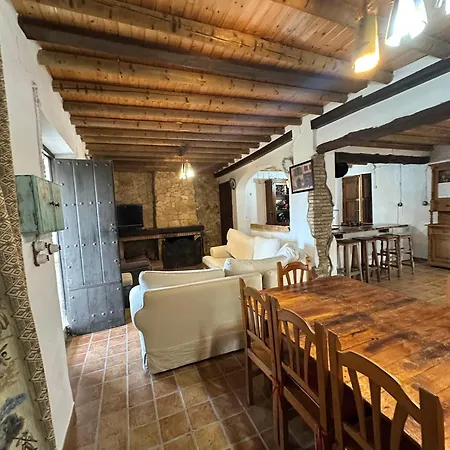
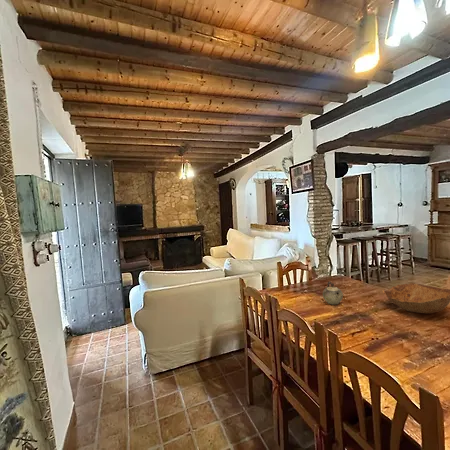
+ wooden bowl [381,282,450,314]
+ teapot [322,281,344,306]
